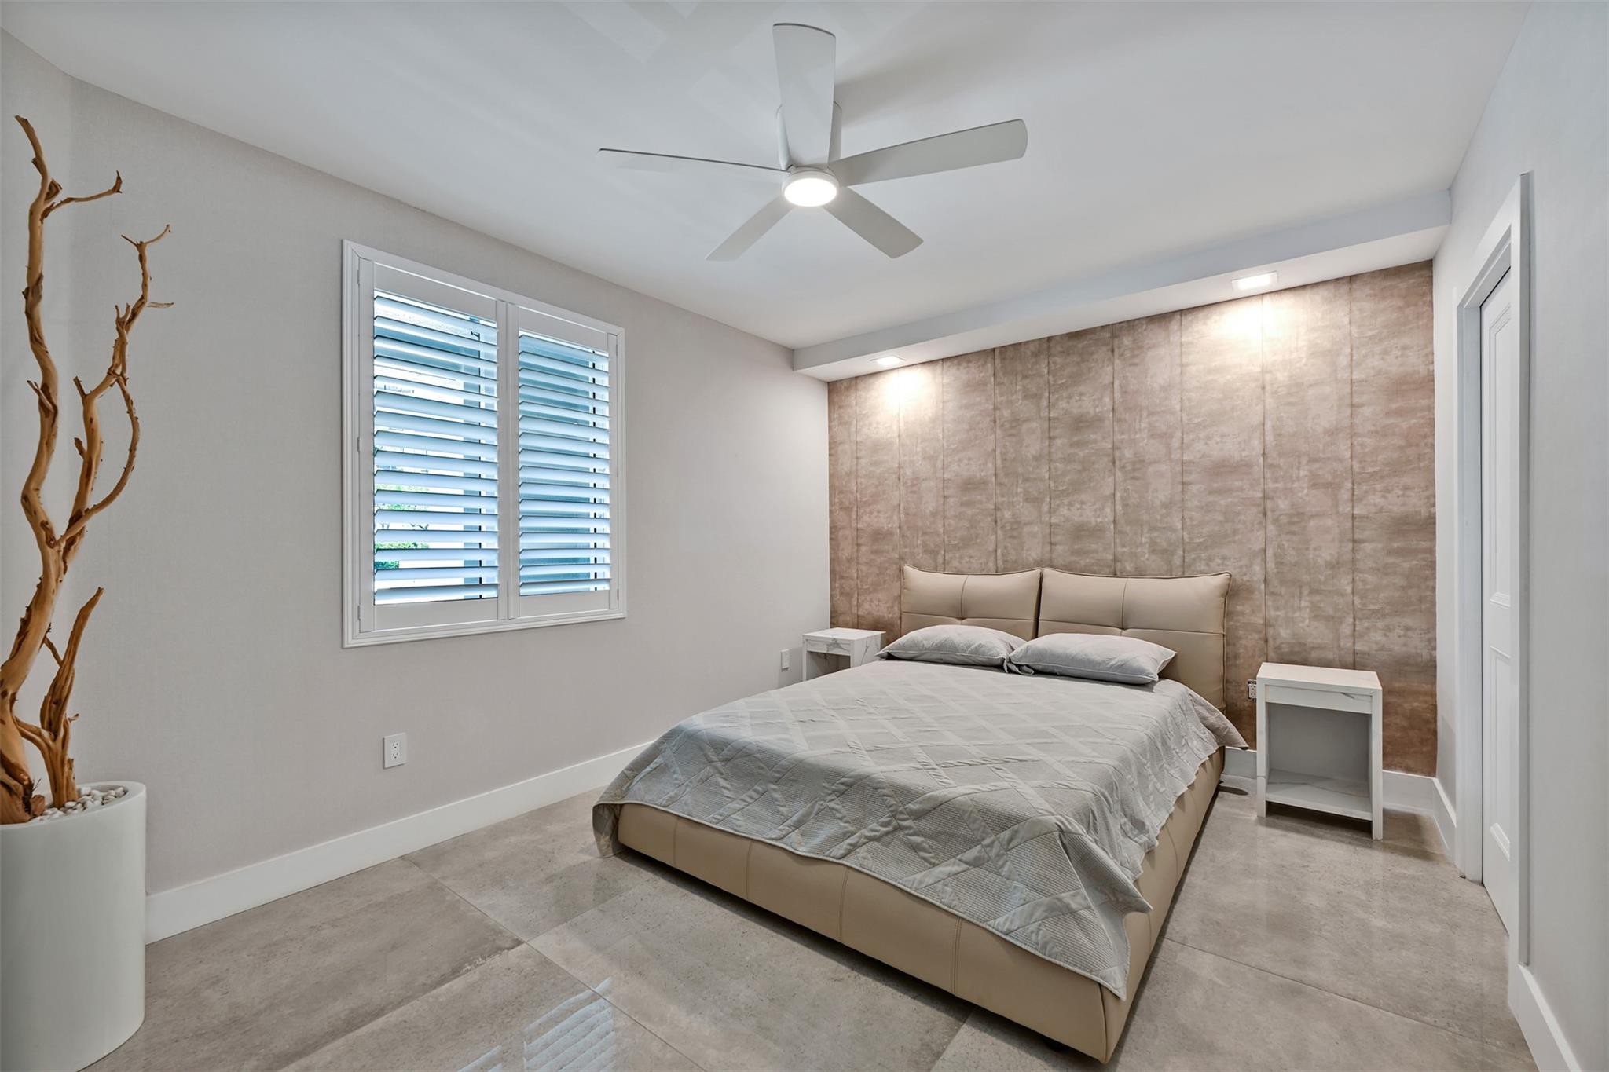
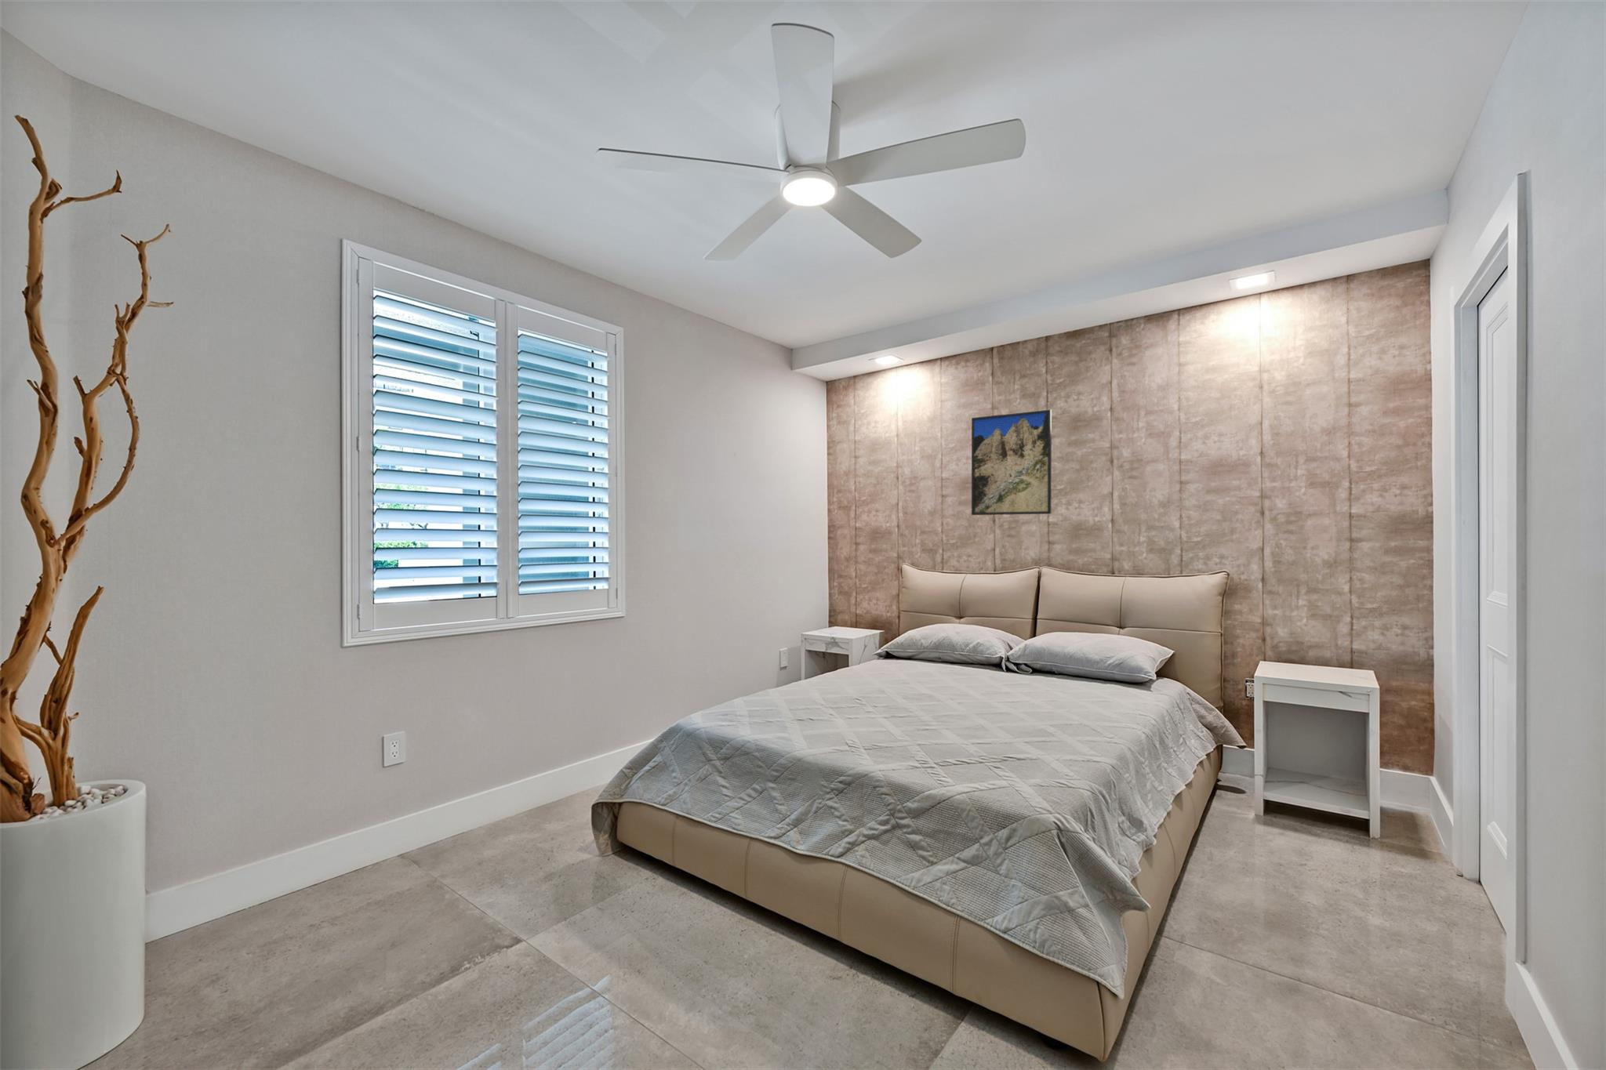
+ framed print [971,408,1052,516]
